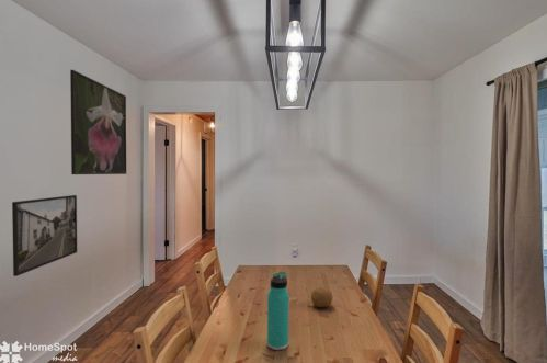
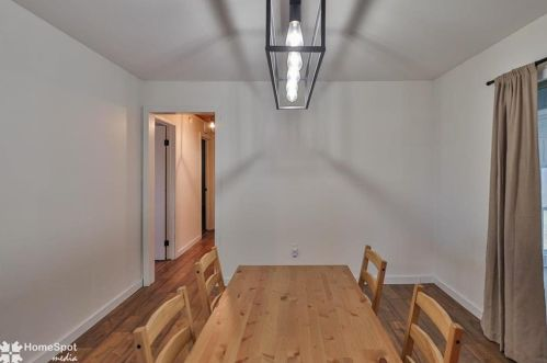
- fruit [310,286,333,308]
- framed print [11,194,78,277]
- thermos bottle [266,271,290,351]
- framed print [69,69,127,175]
